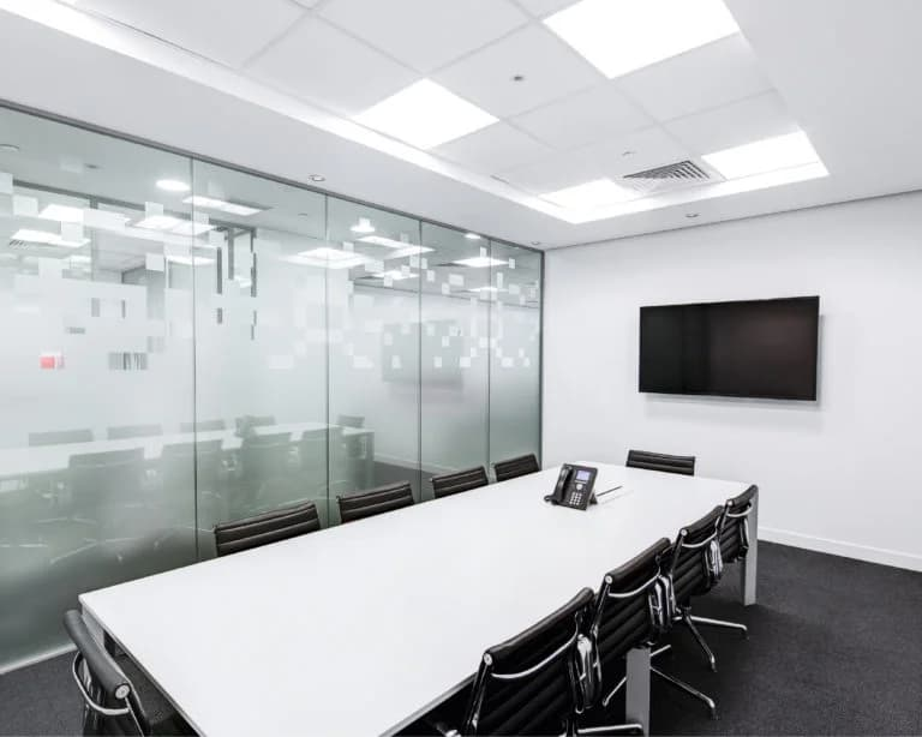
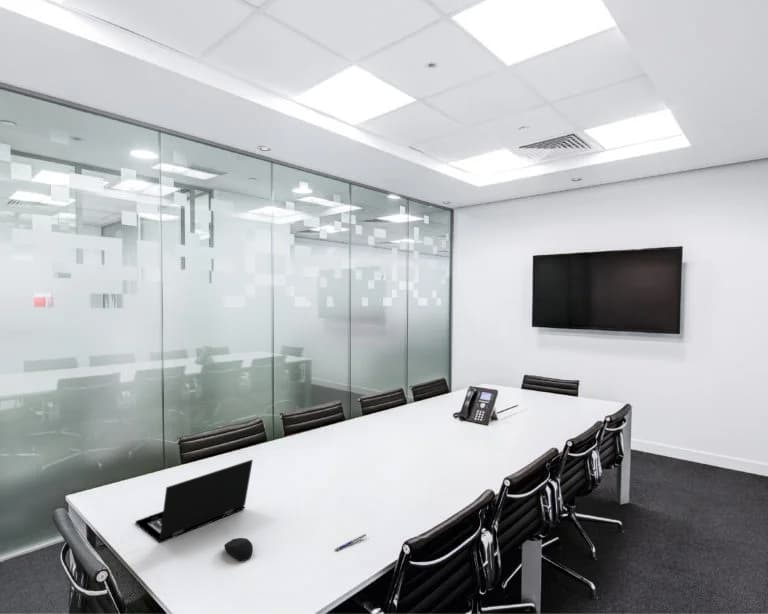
+ laptop [134,459,254,544]
+ computer mouse [223,537,254,562]
+ pen [334,533,367,552]
